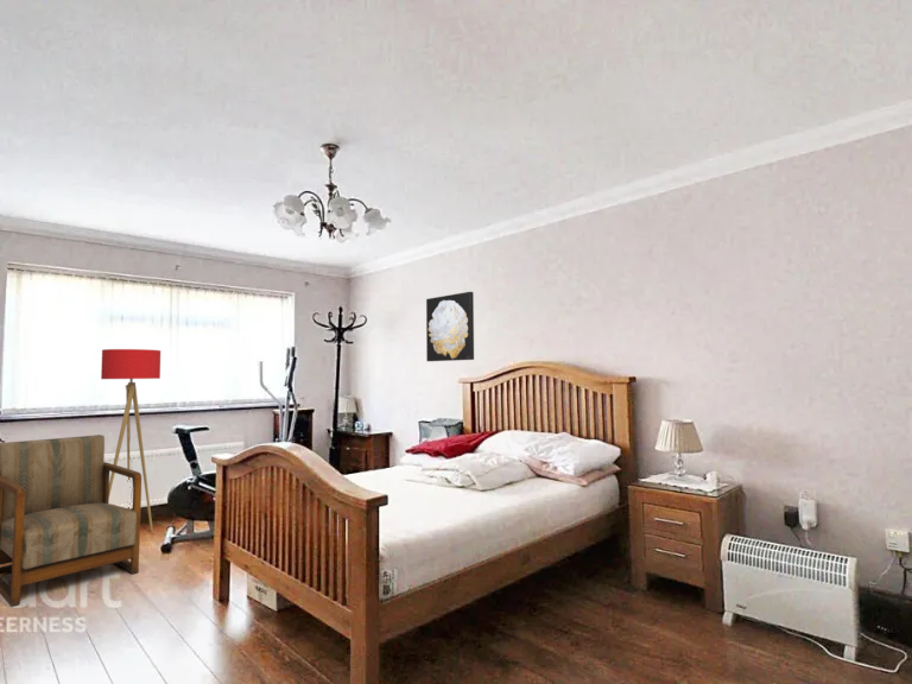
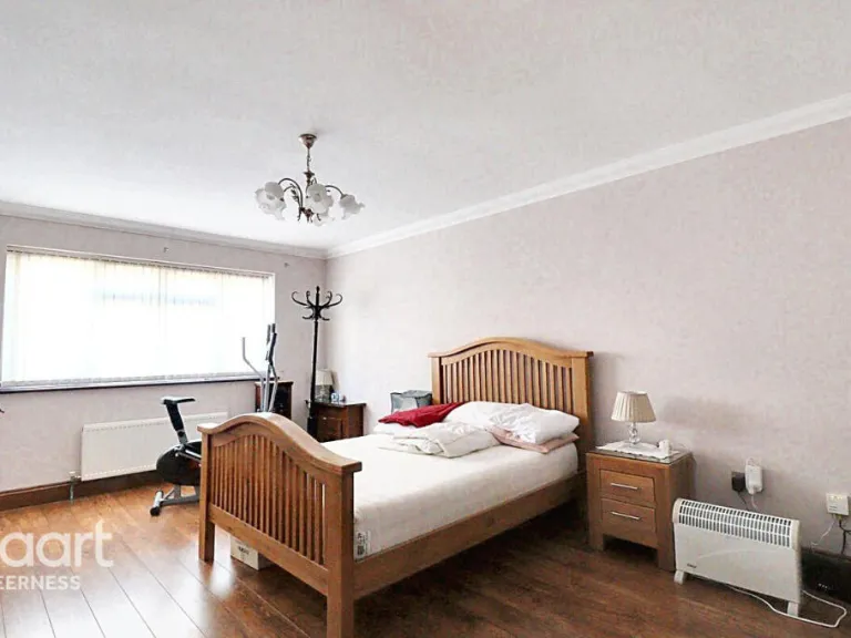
- wall art [425,291,475,362]
- armchair [0,433,142,608]
- floor lamp [100,348,162,533]
